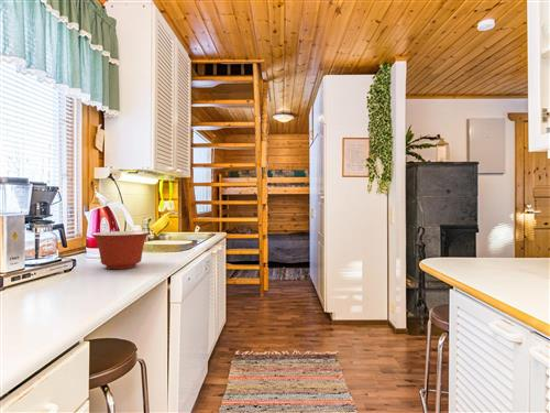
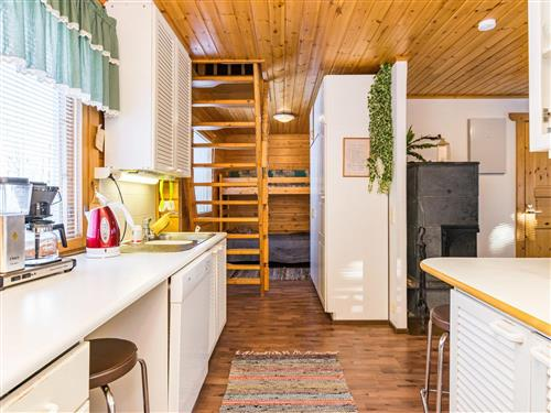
- mixing bowl [91,230,151,270]
